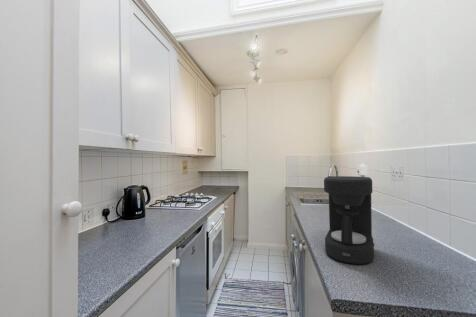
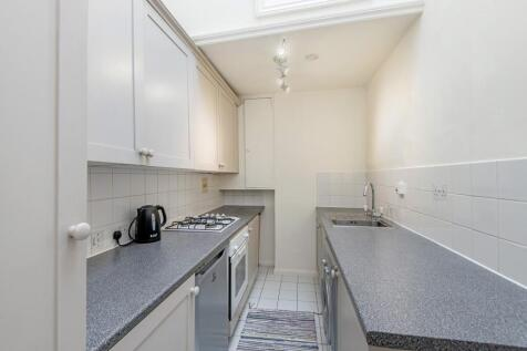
- coffee maker [323,175,375,265]
